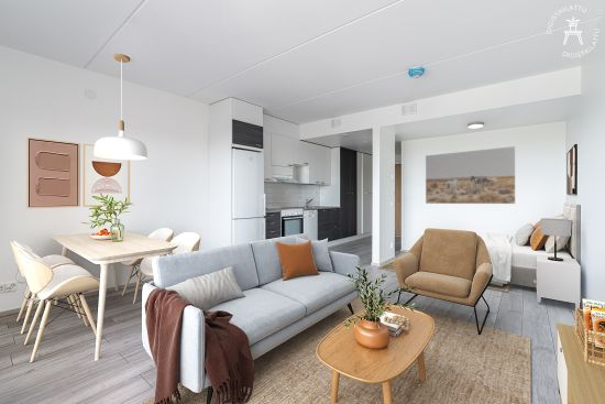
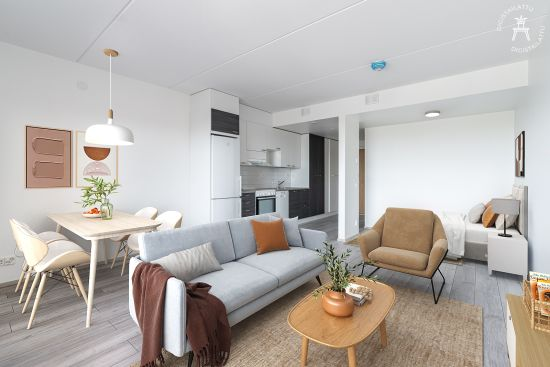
- wall art [425,145,516,205]
